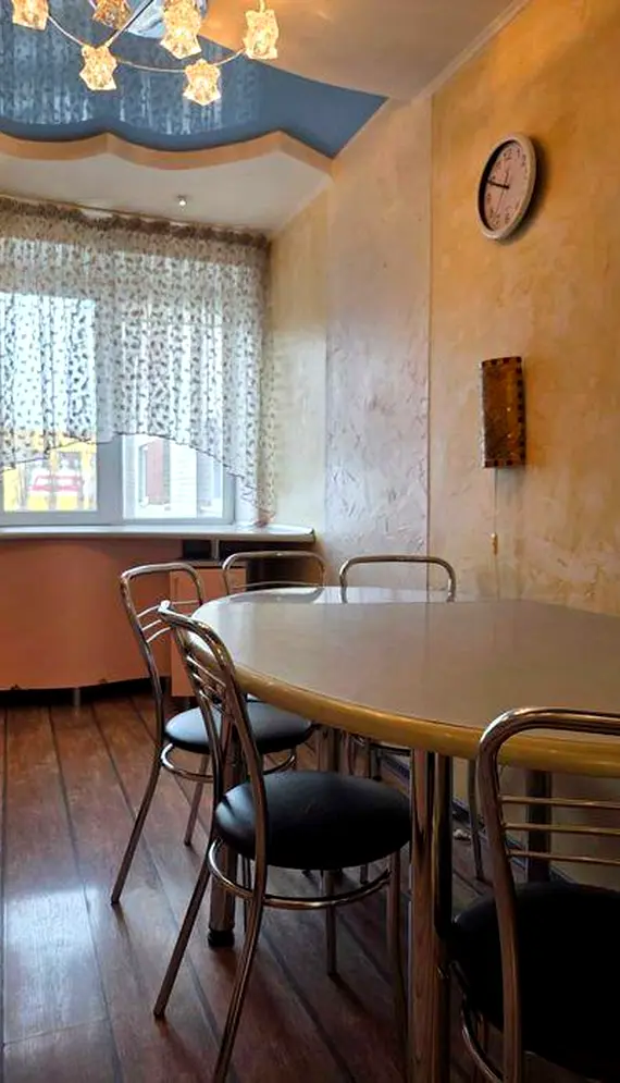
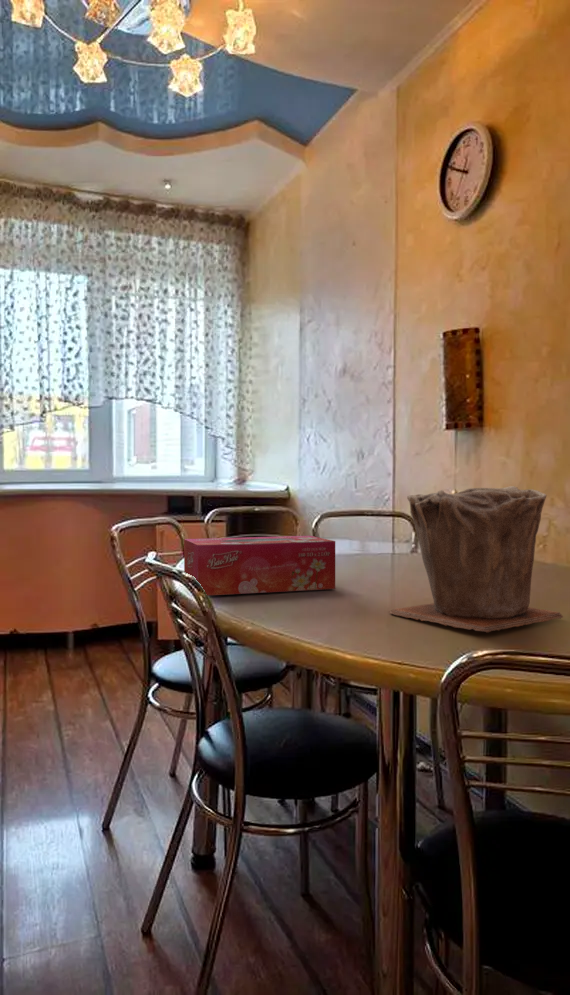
+ tissue box [183,535,336,596]
+ plant pot [389,485,564,634]
